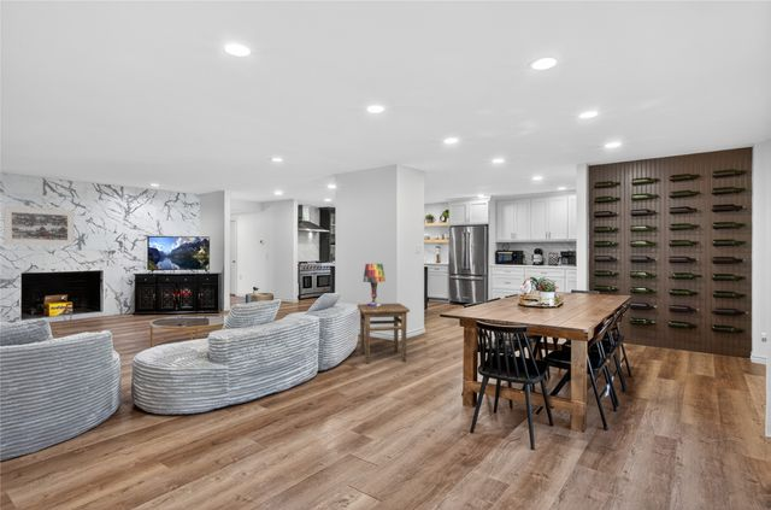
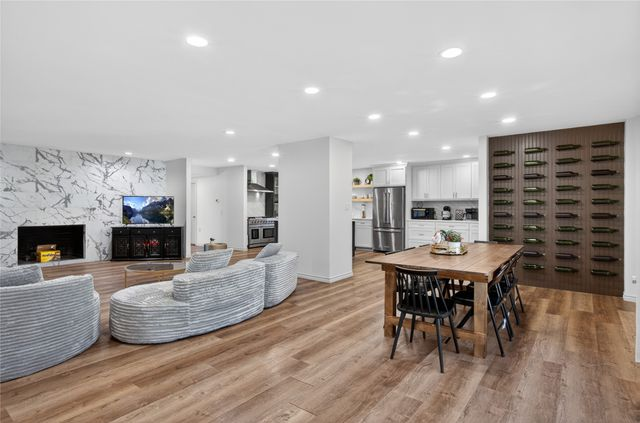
- table lamp [361,263,387,306]
- side table [357,303,411,364]
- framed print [2,205,75,247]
